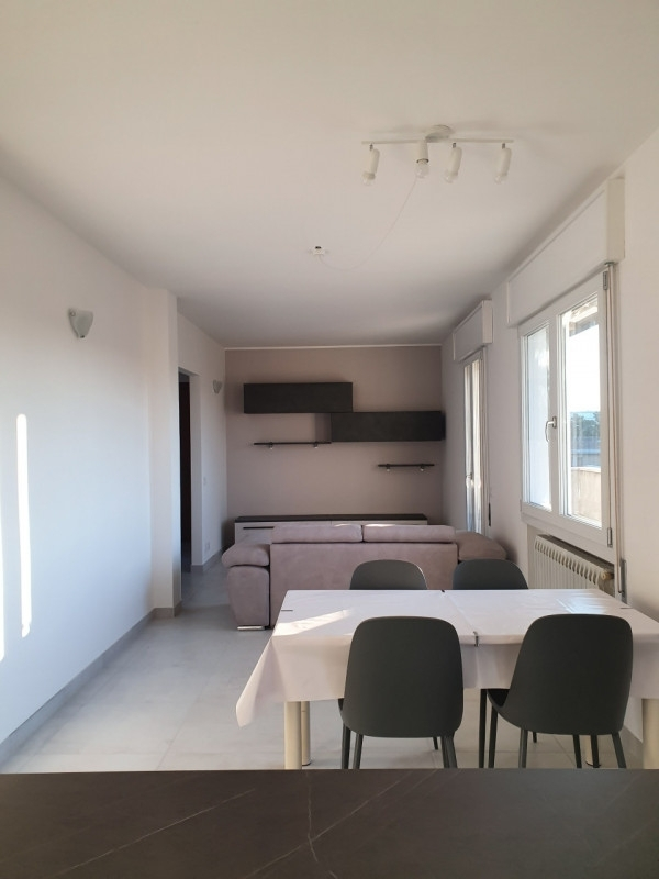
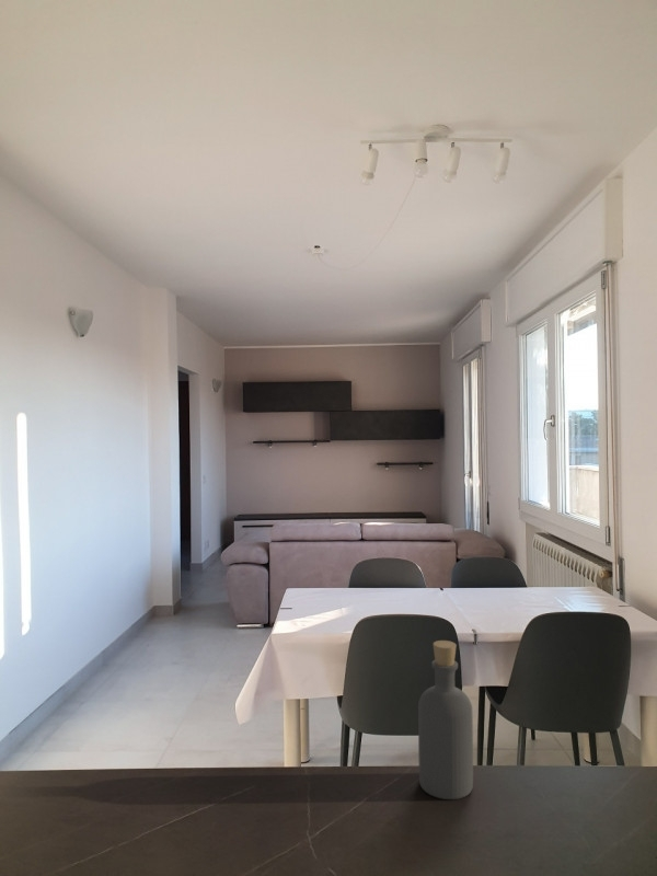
+ bottle [417,639,474,800]
